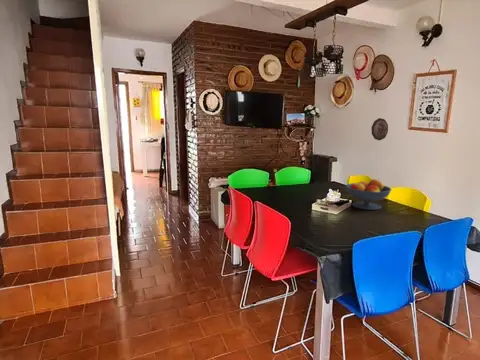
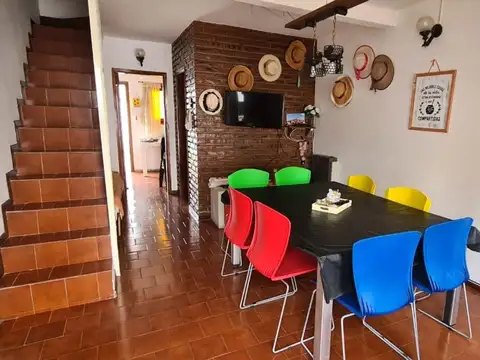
- fruit bowl [345,178,393,211]
- decorative plate [370,117,389,141]
